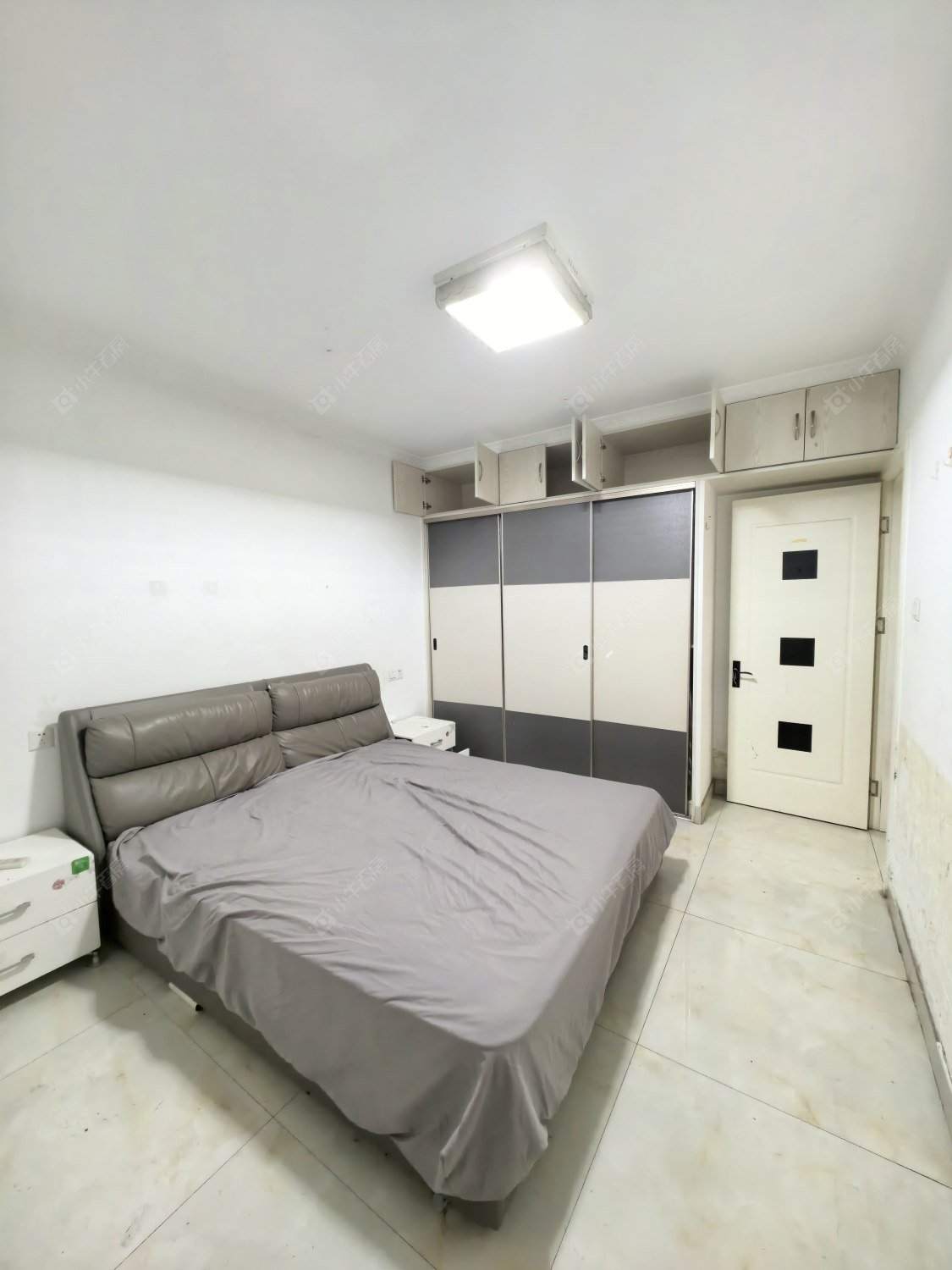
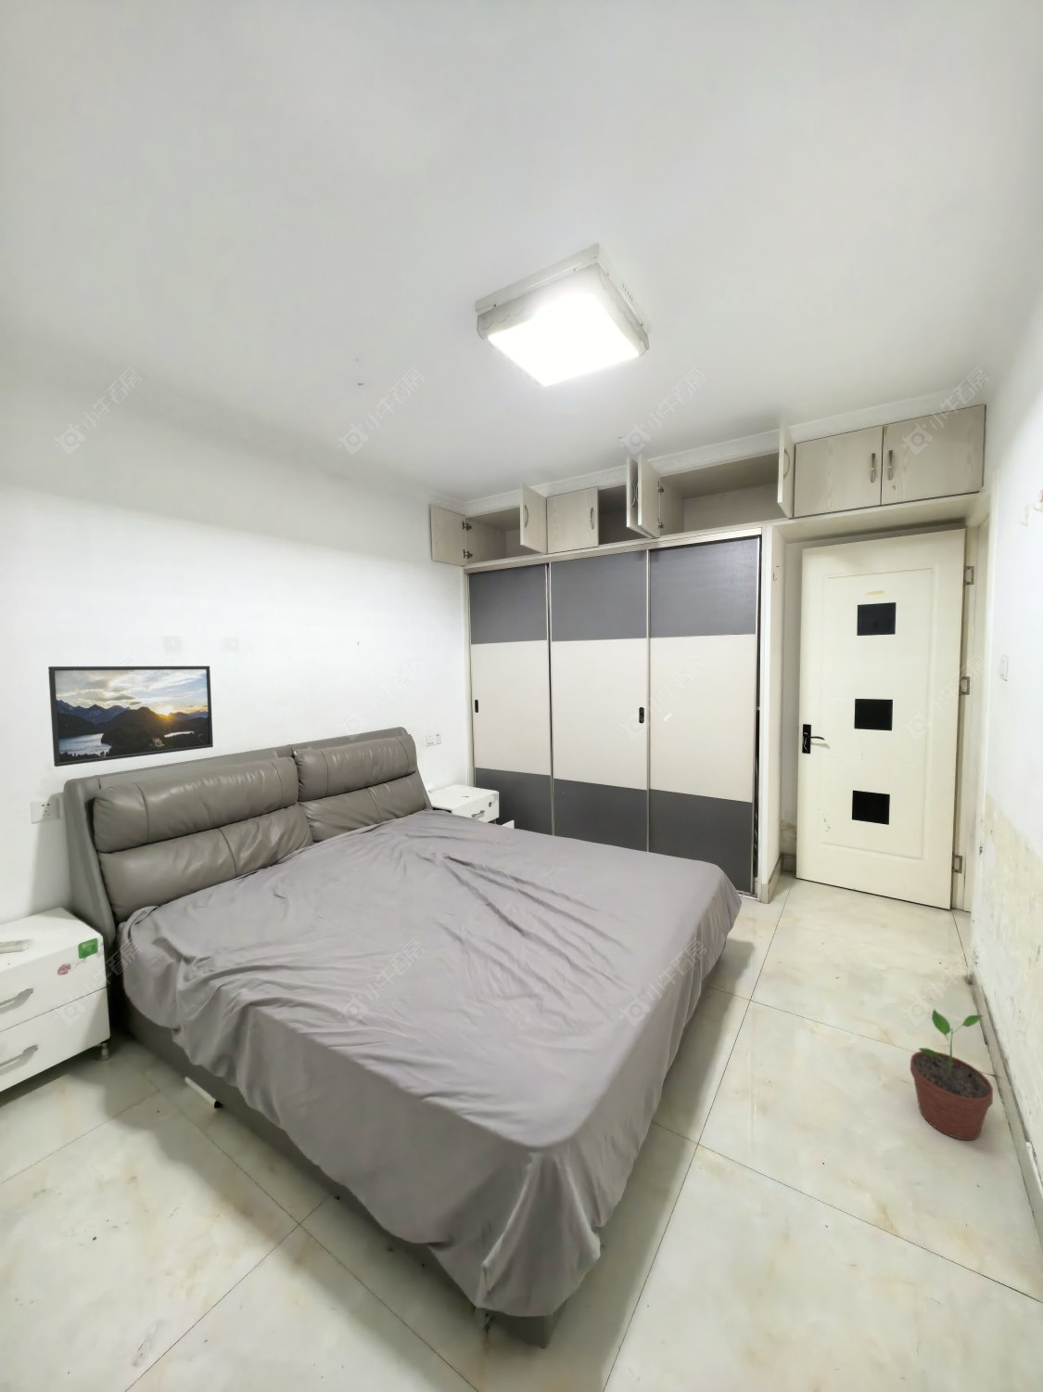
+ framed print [47,665,214,767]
+ potted plant [909,1007,994,1141]
